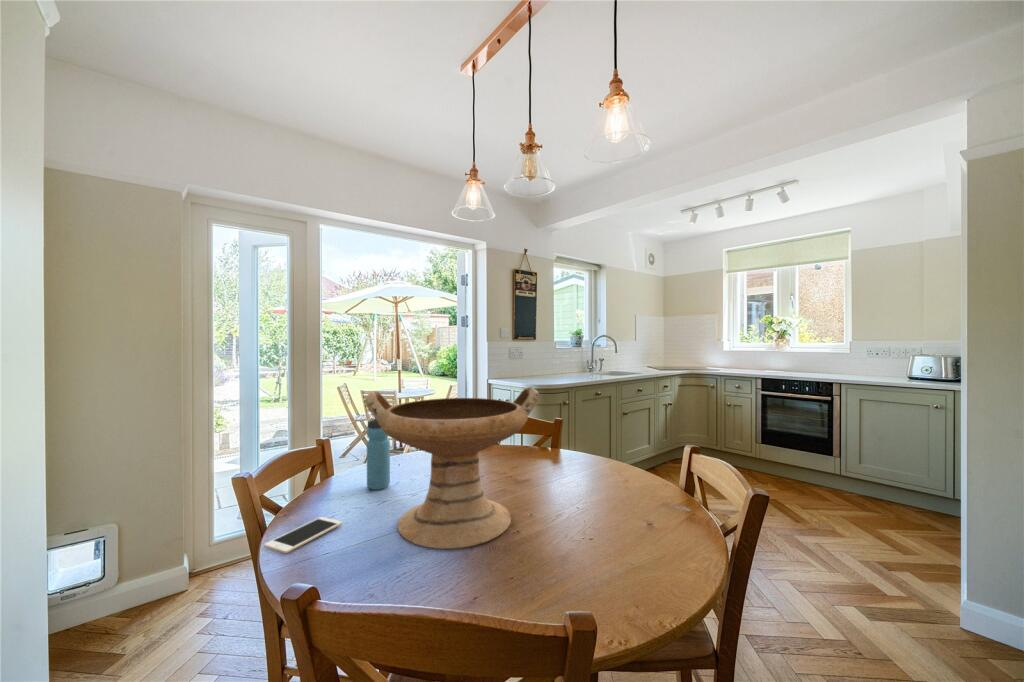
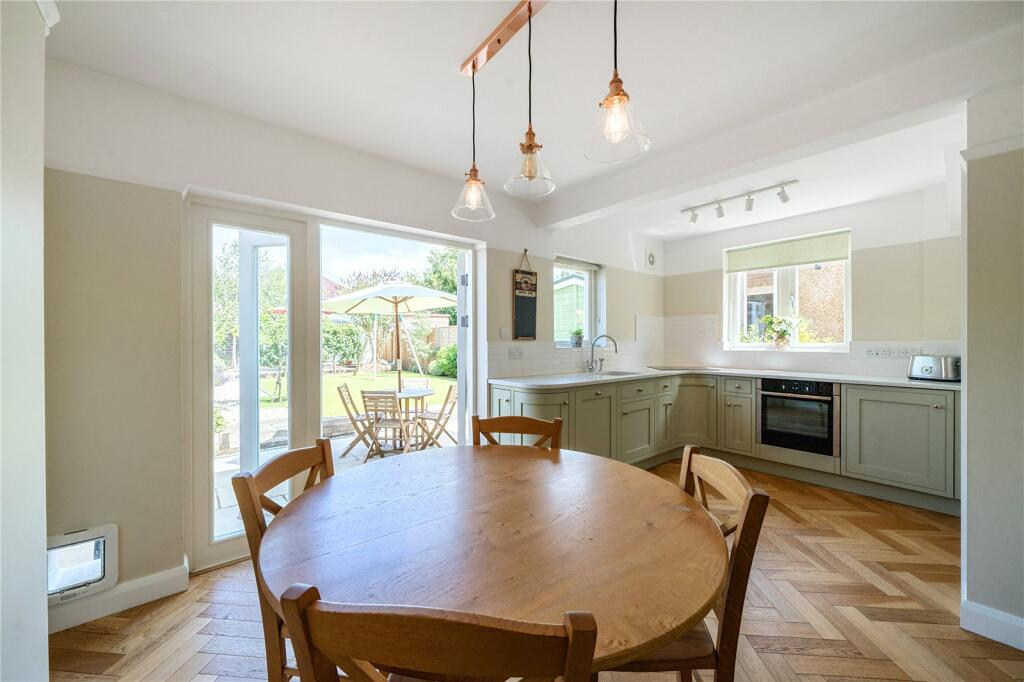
- decorative bowl [364,386,540,550]
- water bottle [366,418,391,491]
- cell phone [263,516,343,554]
